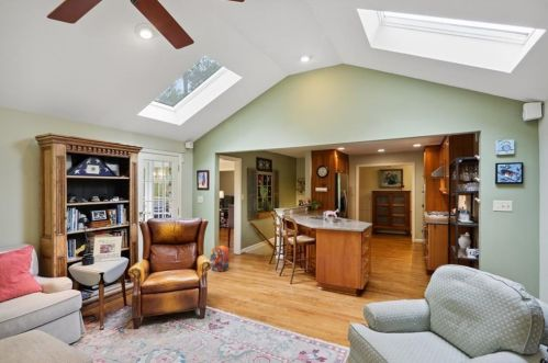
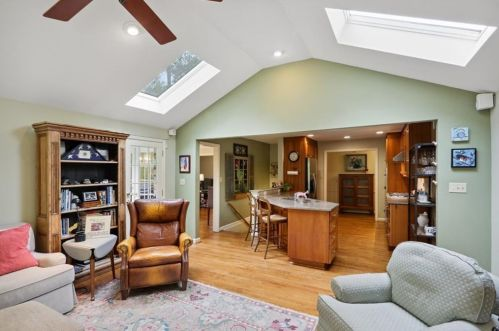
- backpack [209,241,230,273]
